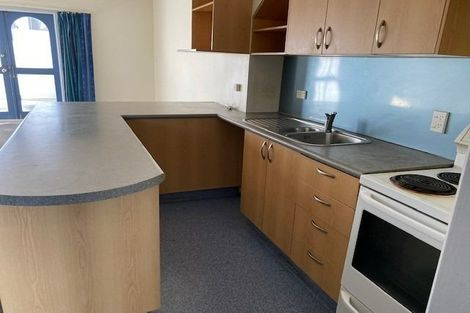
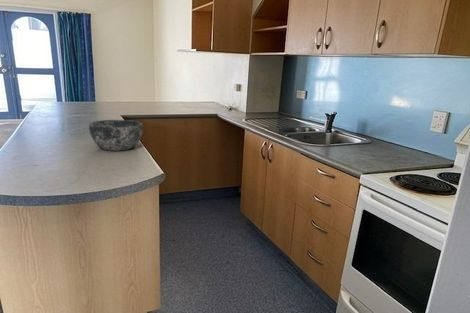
+ bowl [88,119,144,152]
